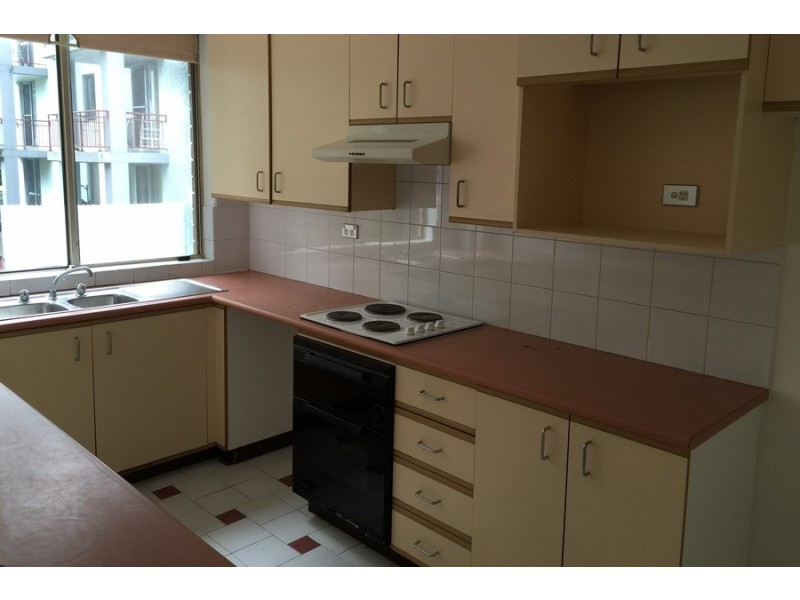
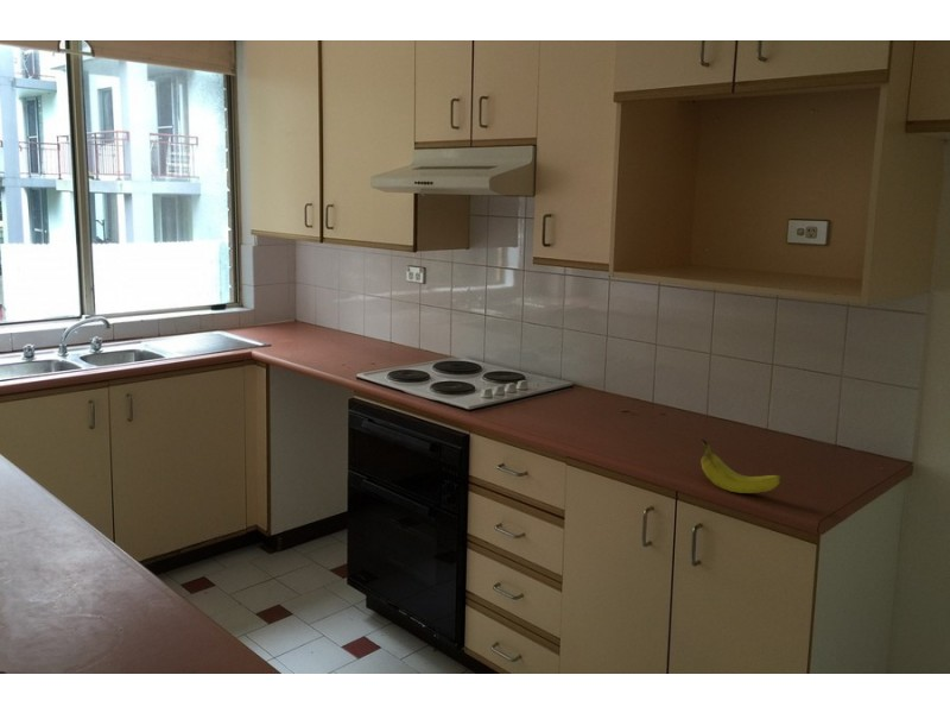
+ fruit [699,438,783,494]
